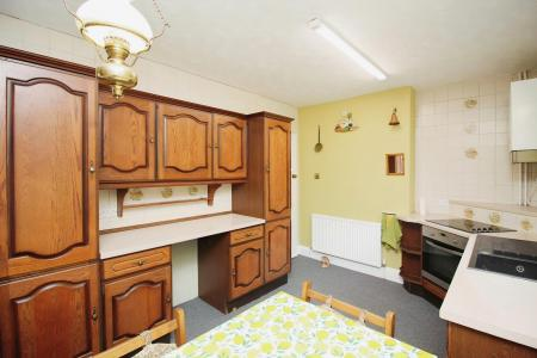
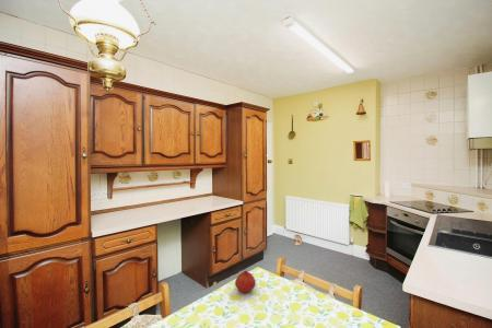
+ fruit [234,269,257,294]
